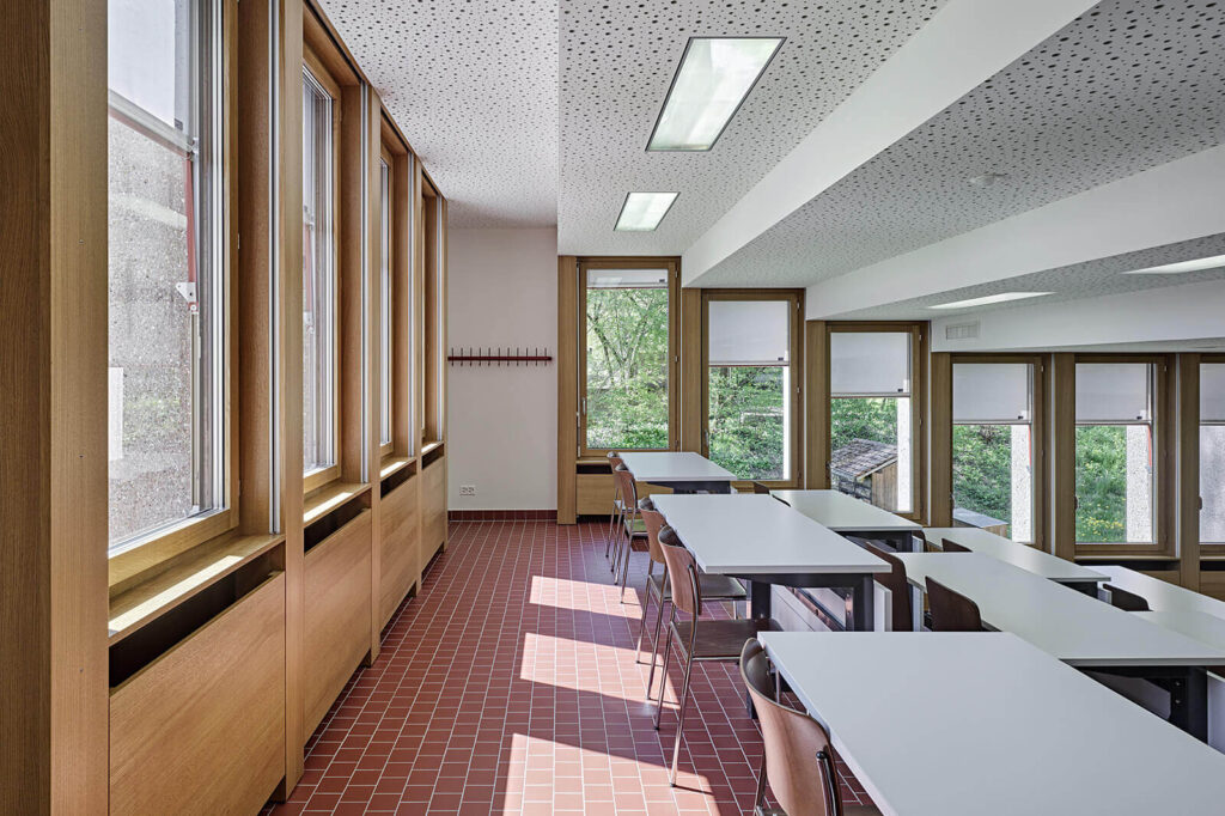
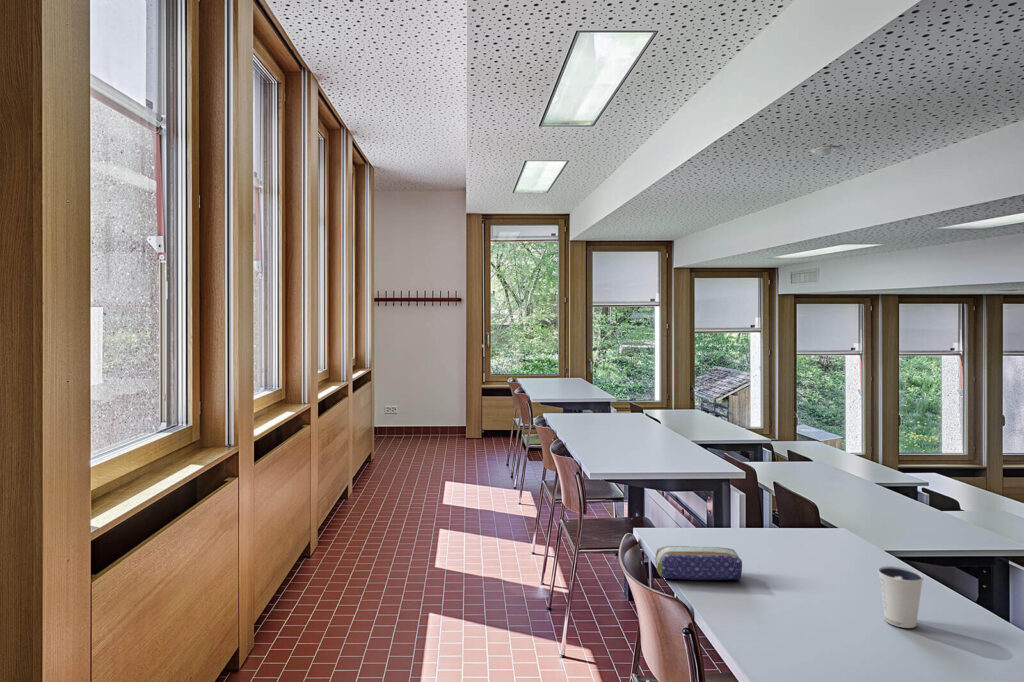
+ dixie cup [877,565,925,629]
+ pencil case [654,545,743,581]
